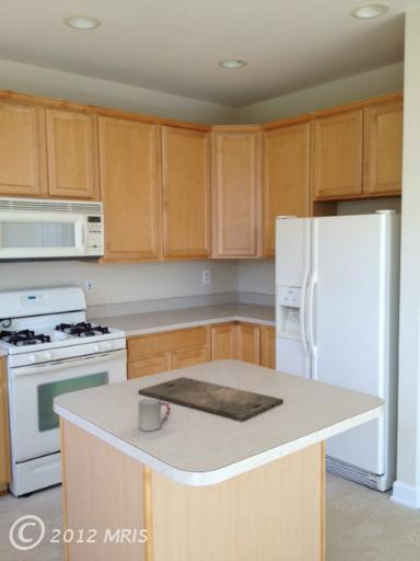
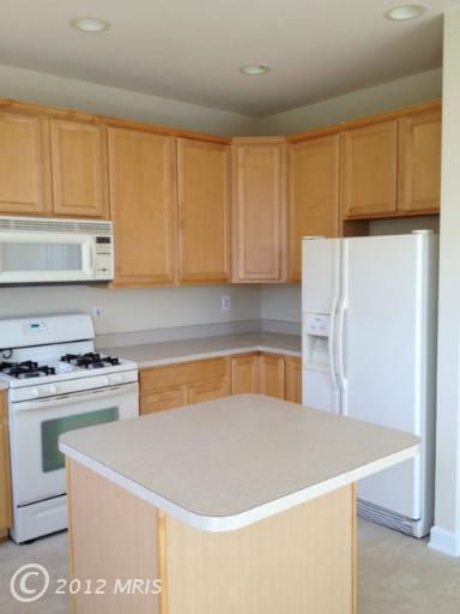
- cup [137,397,172,432]
- cutting board [137,376,284,422]
